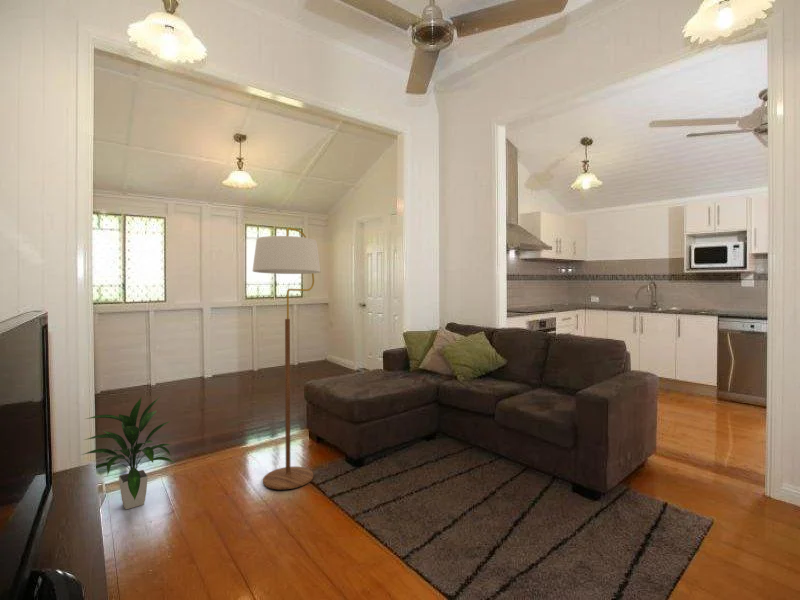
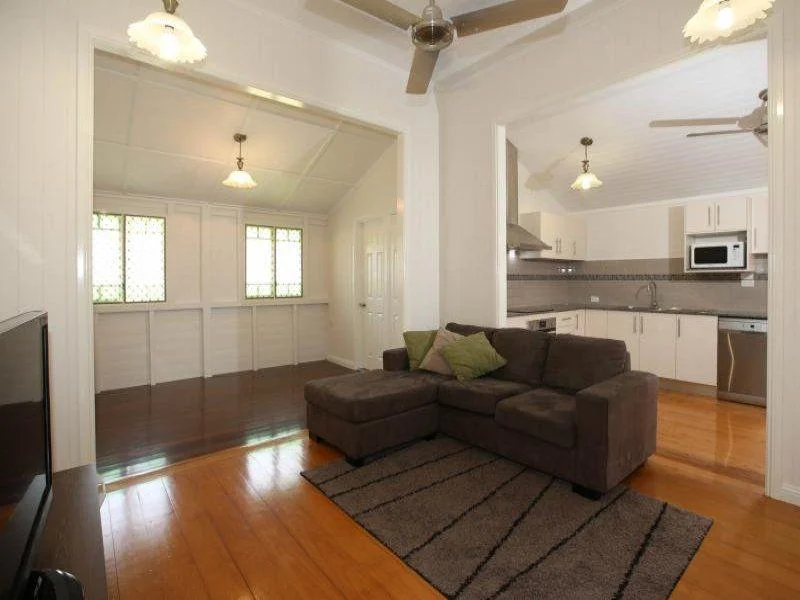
- indoor plant [81,395,176,510]
- floor lamp [252,227,322,490]
